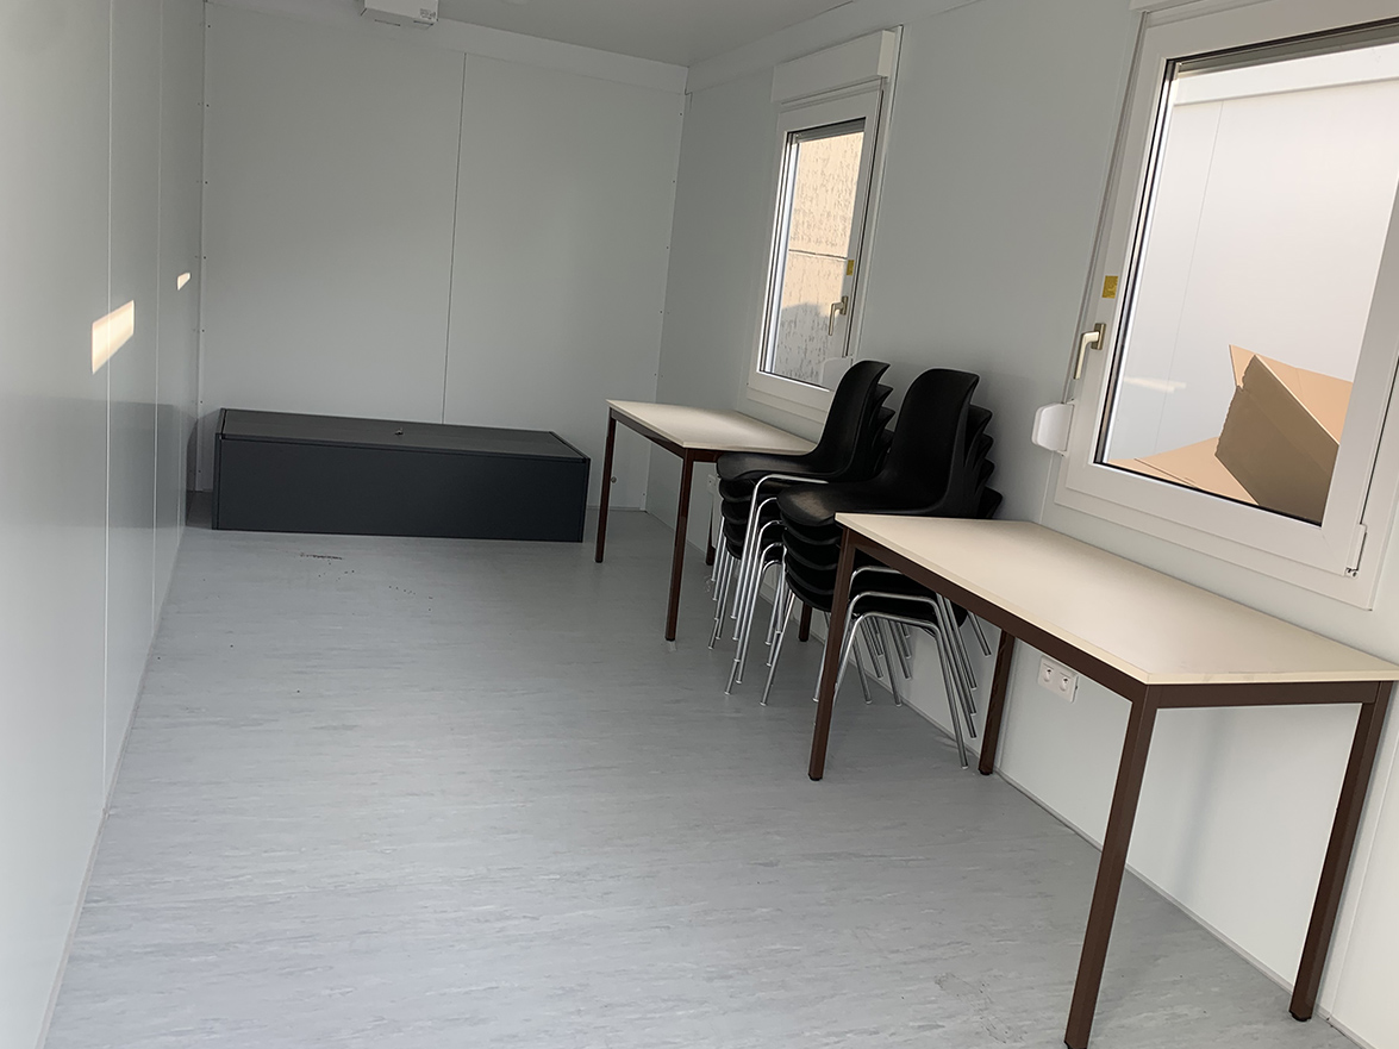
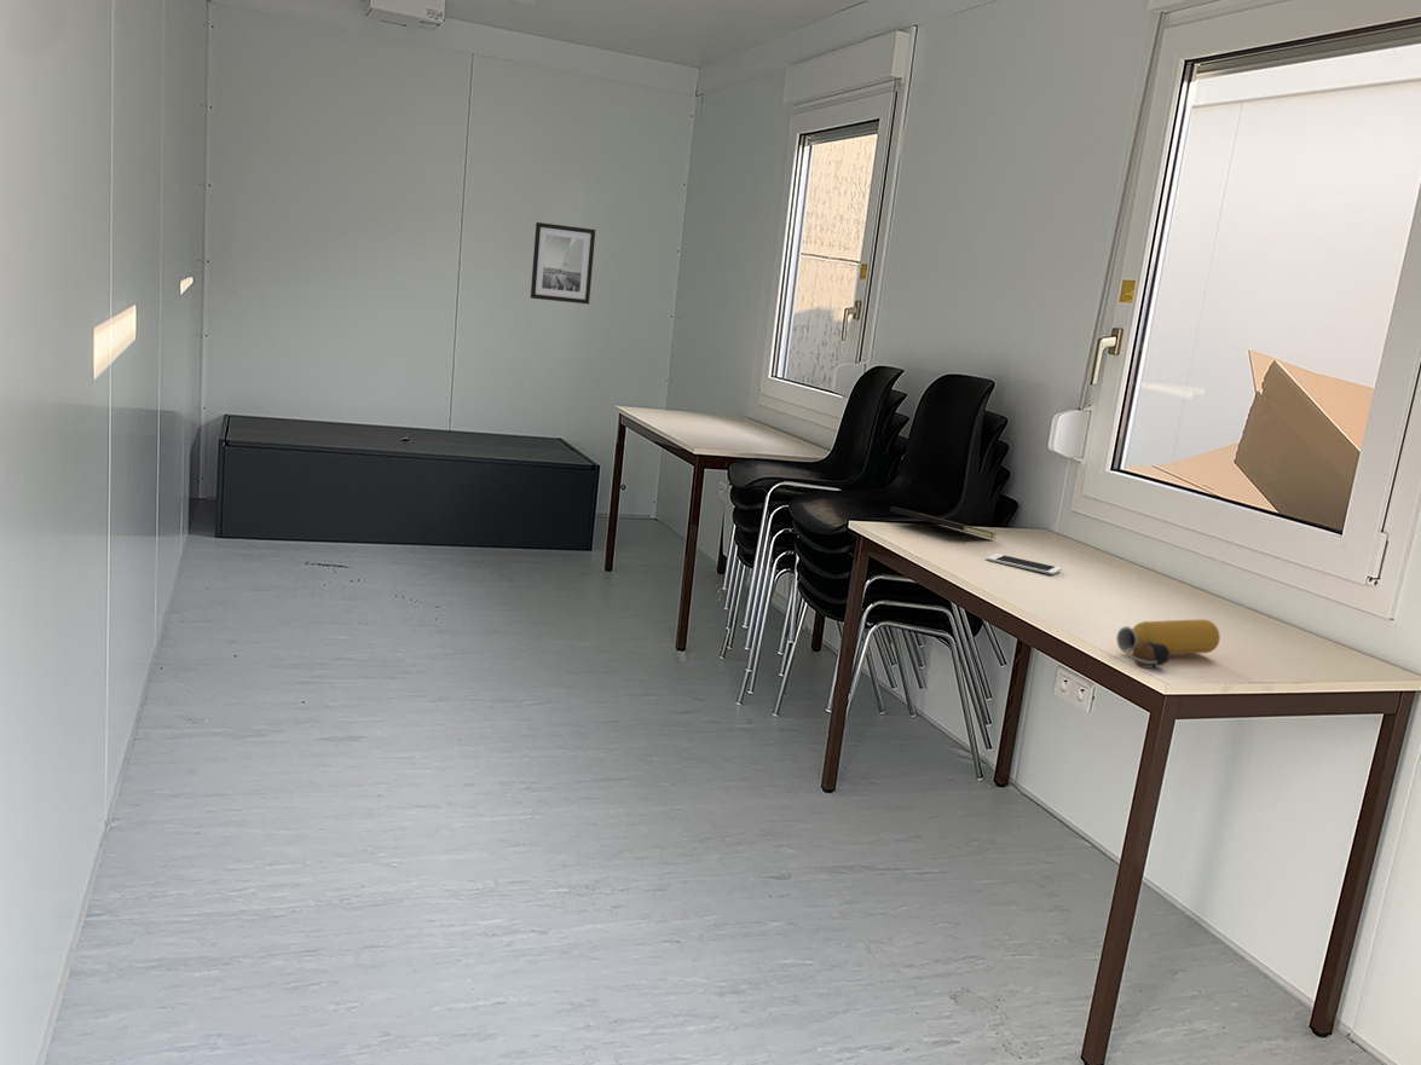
+ notepad [889,505,998,545]
+ cell phone [986,552,1063,575]
+ wall art [530,221,596,305]
+ water bottle [1115,618,1221,670]
